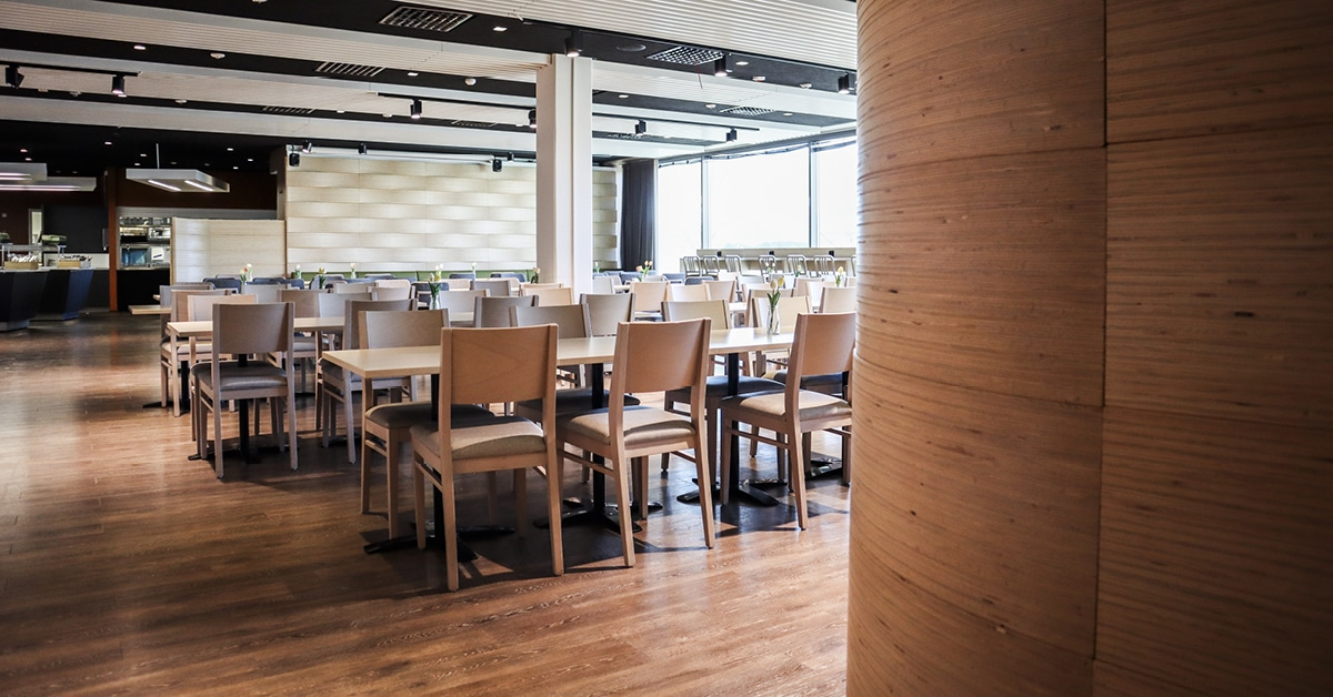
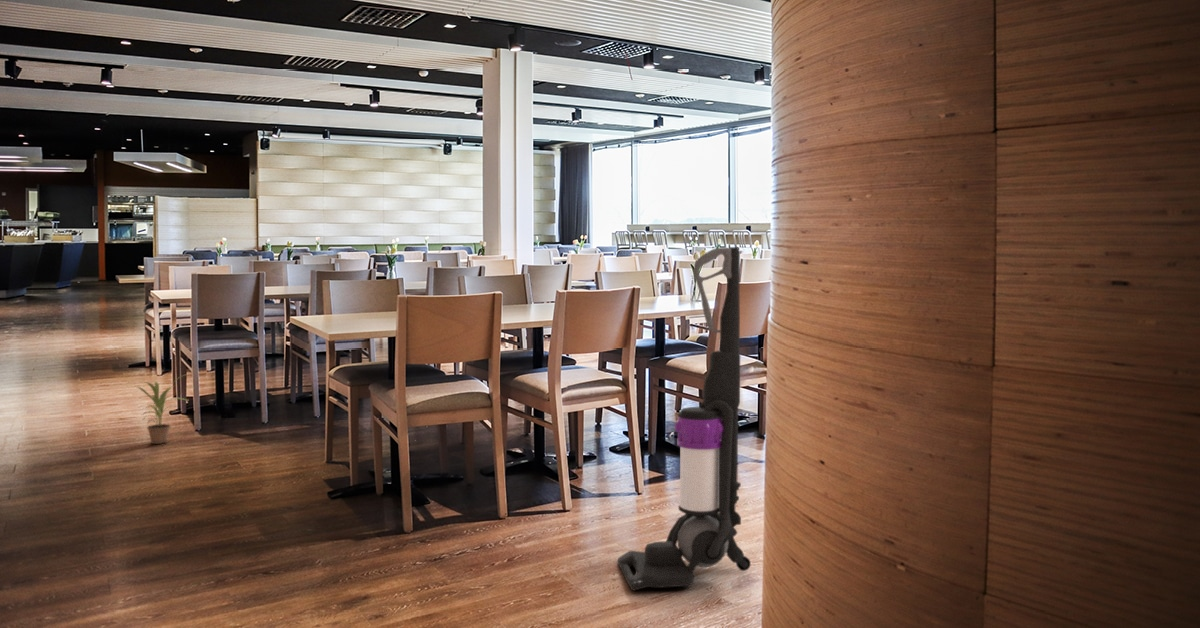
+ vacuum cleaner [617,246,752,591]
+ potted plant [136,374,188,445]
